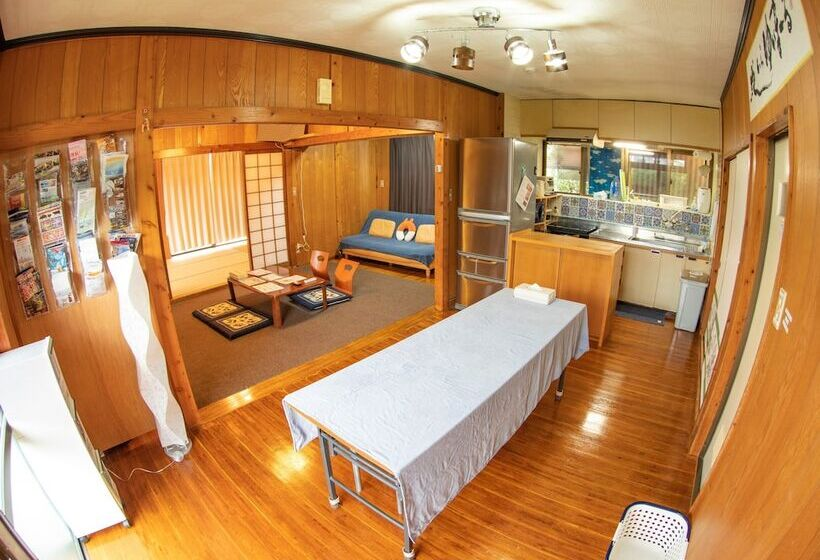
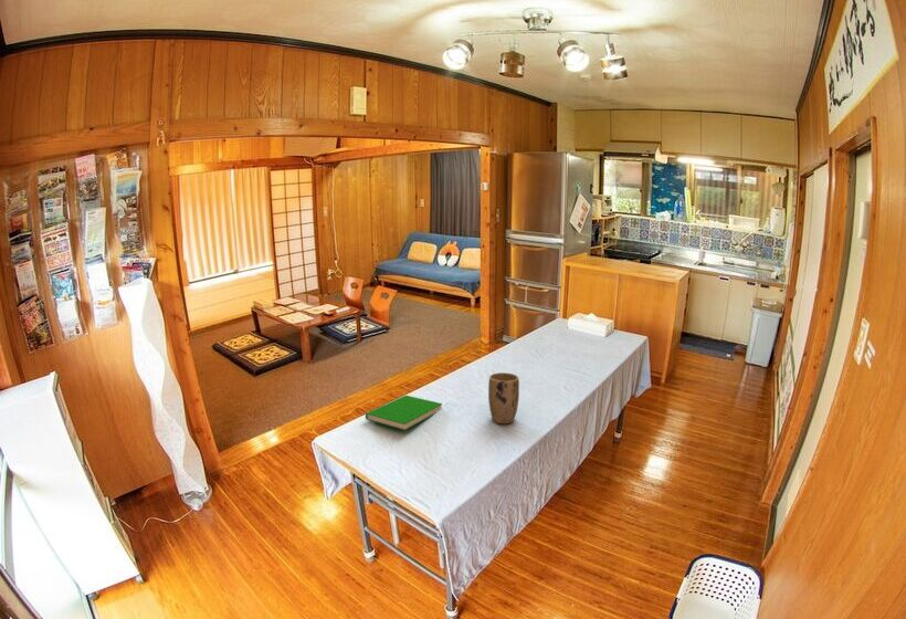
+ book [365,395,443,431]
+ plant pot [487,371,520,424]
